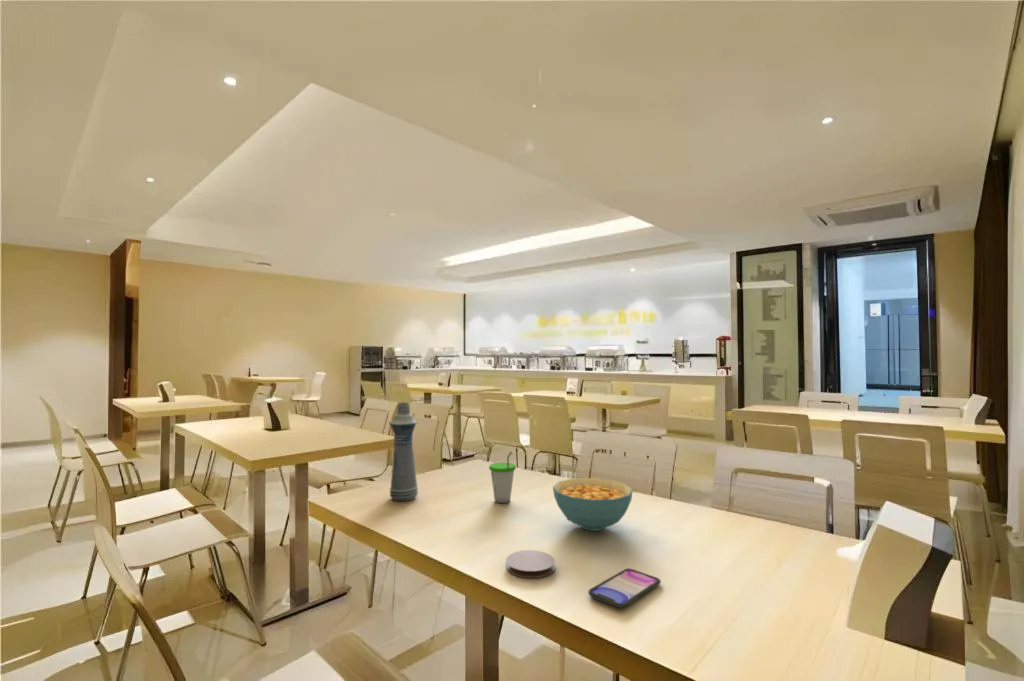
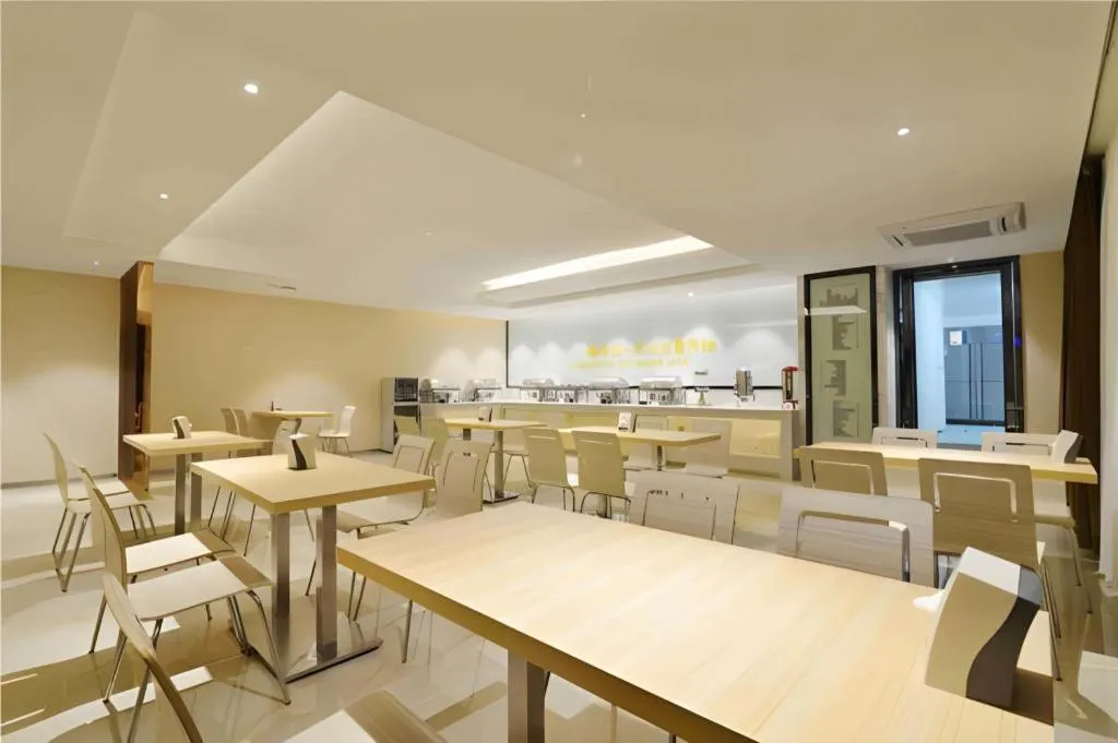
- cup [488,451,517,504]
- bottle [388,401,419,502]
- cereal bowl [552,477,634,532]
- smartphone [587,568,662,609]
- coaster [505,549,556,579]
